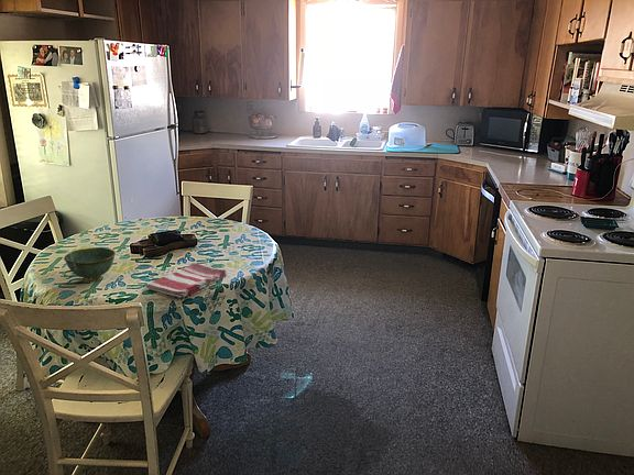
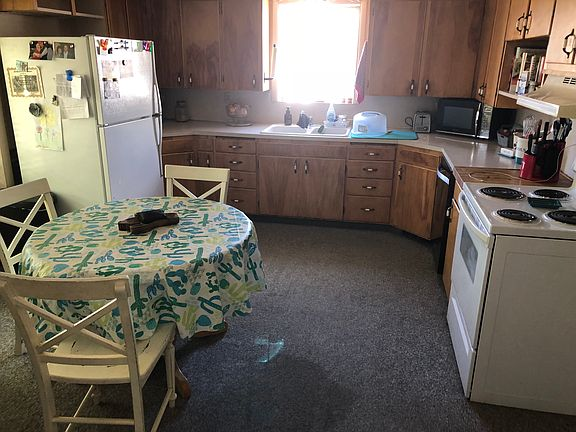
- dish towel [145,263,228,299]
- bowl [63,246,117,281]
